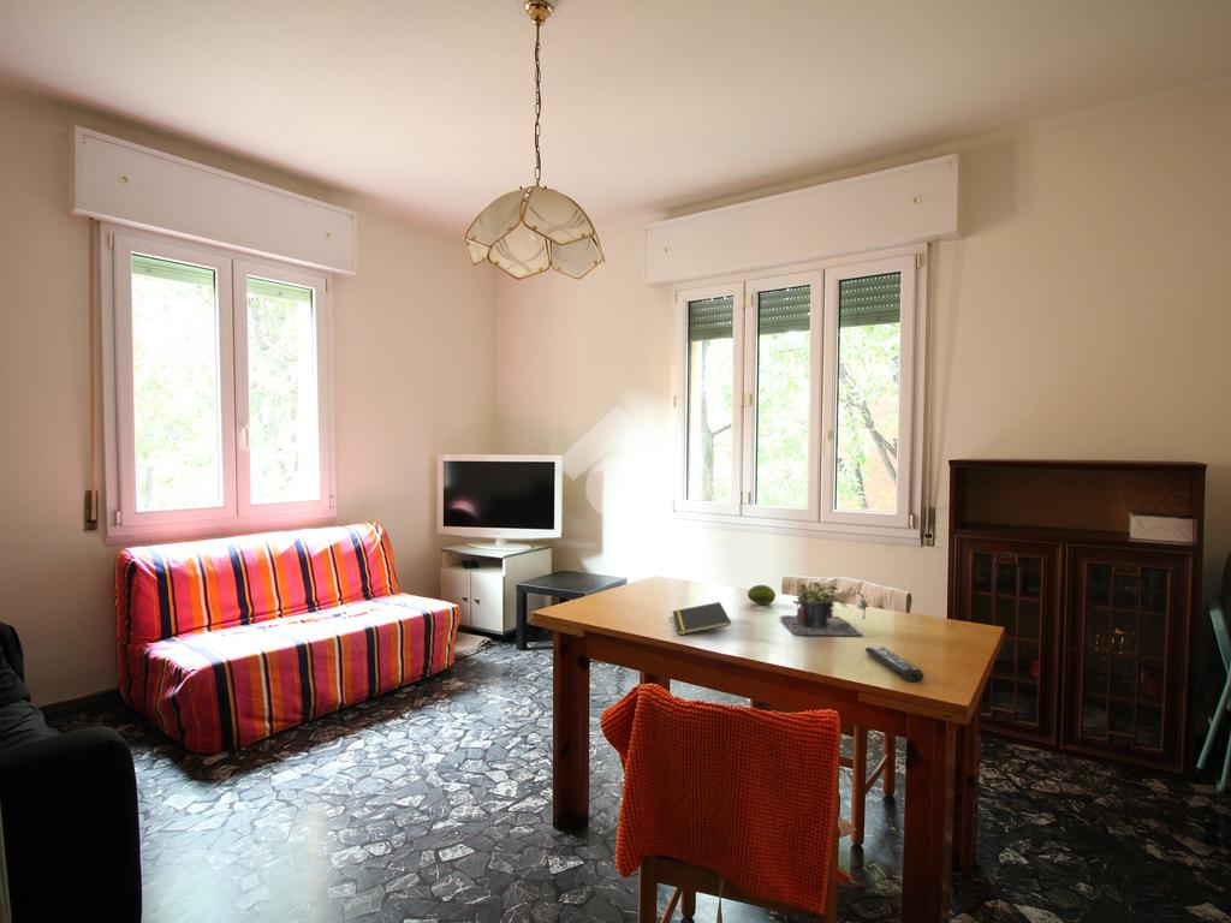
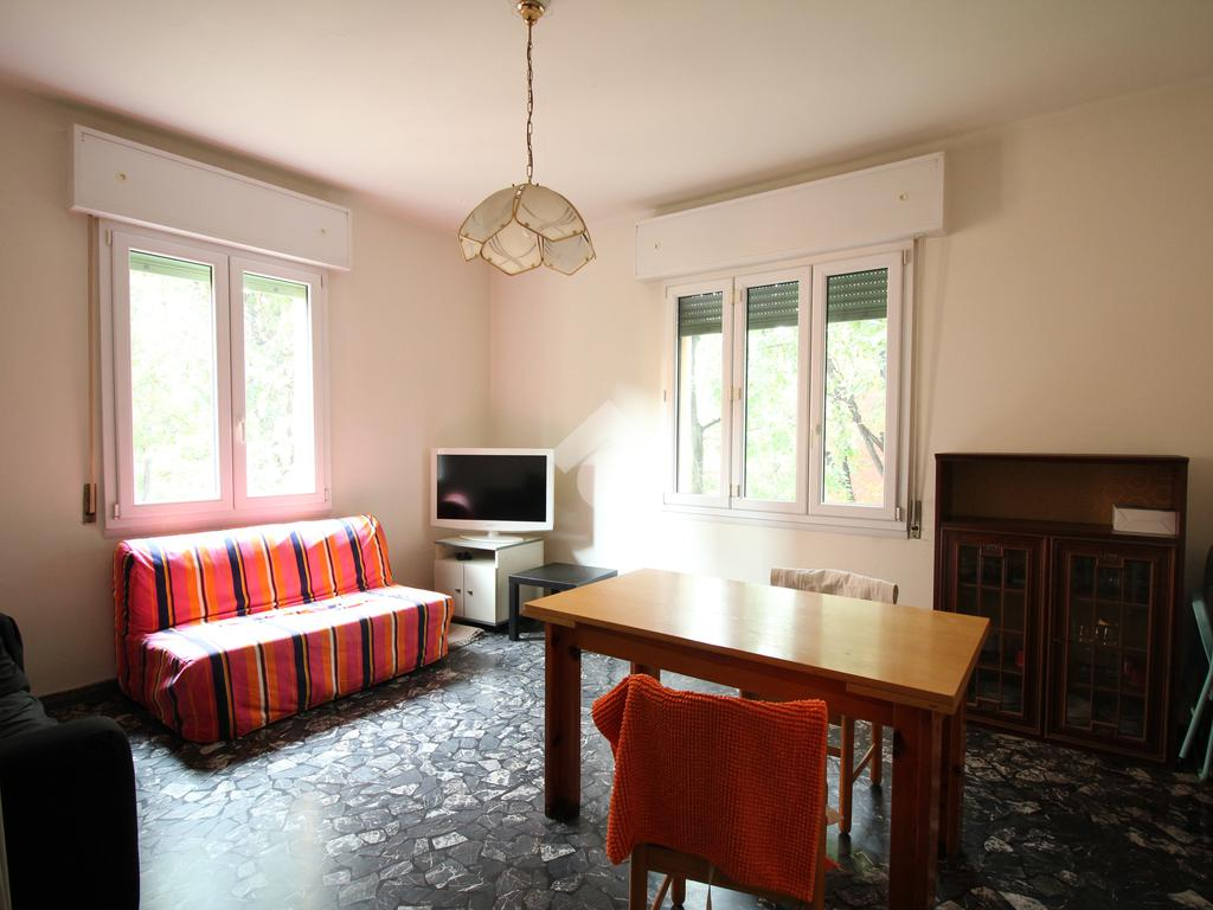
- notepad [672,601,732,636]
- plant [779,580,884,637]
- remote control [864,645,924,683]
- fruit [747,584,777,606]
